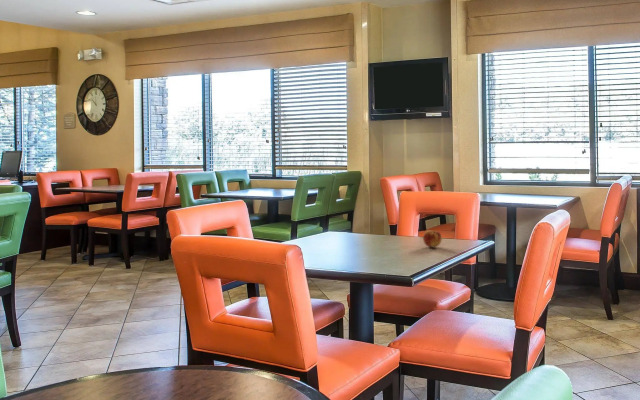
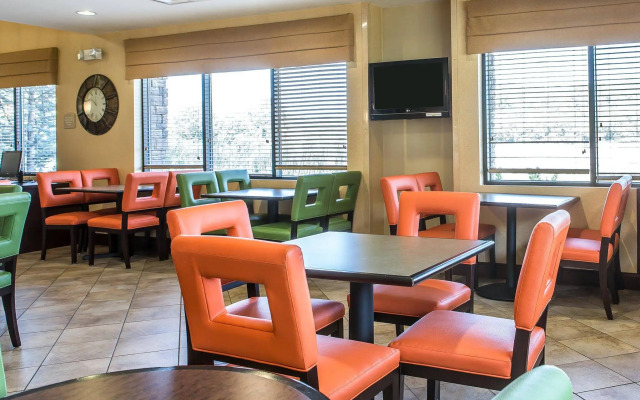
- fruit [422,229,443,248]
